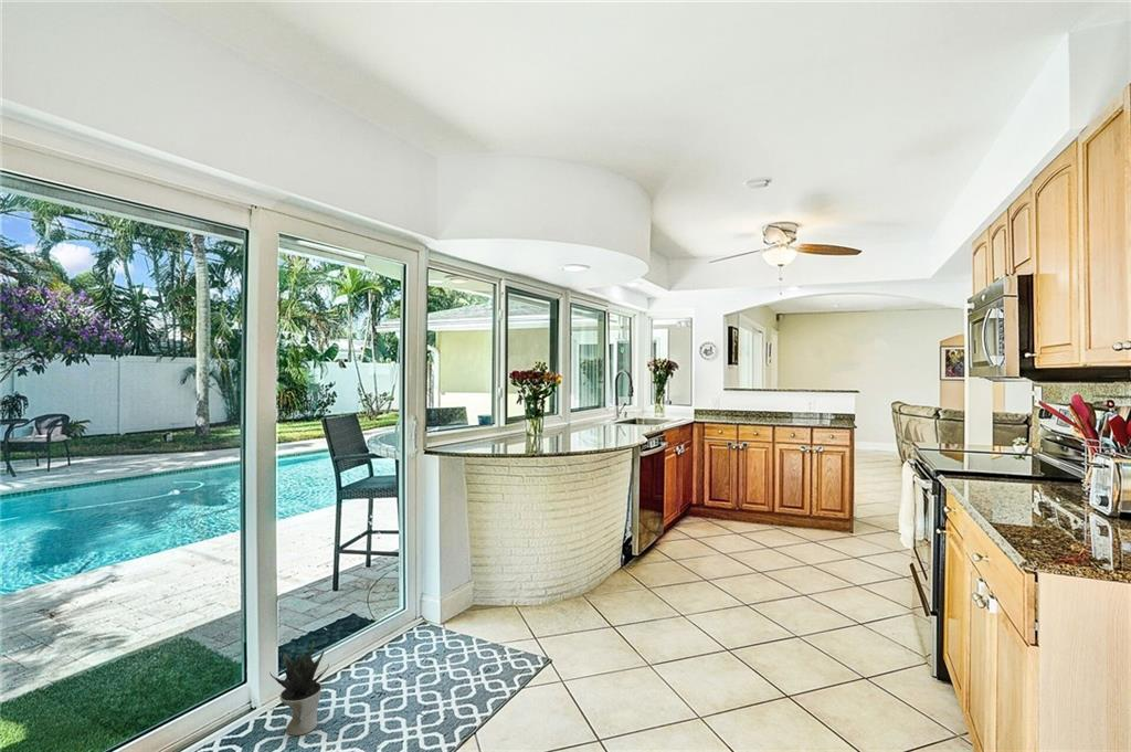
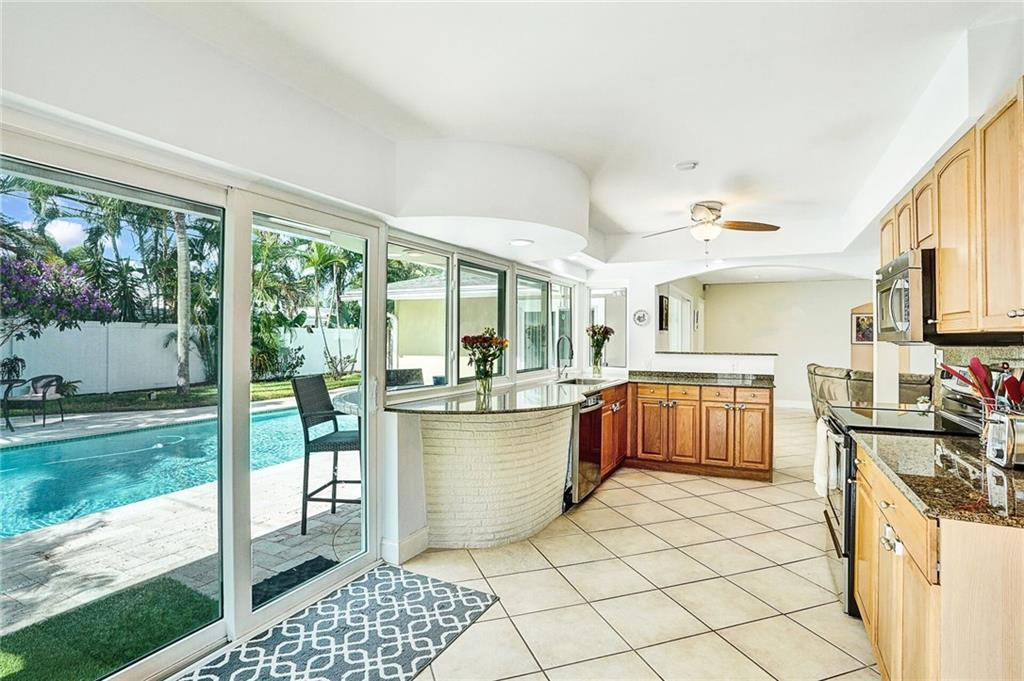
- potted plant [268,640,330,737]
